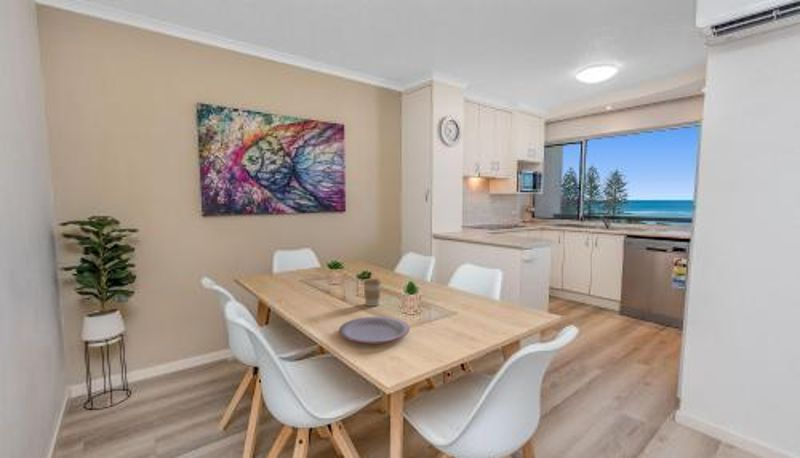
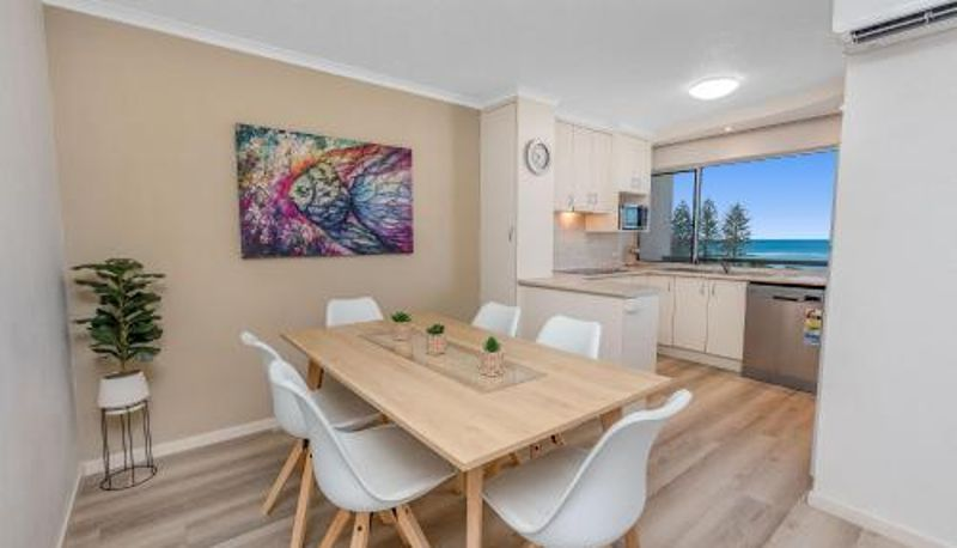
- coffee cup [362,278,383,307]
- plate [338,316,411,345]
